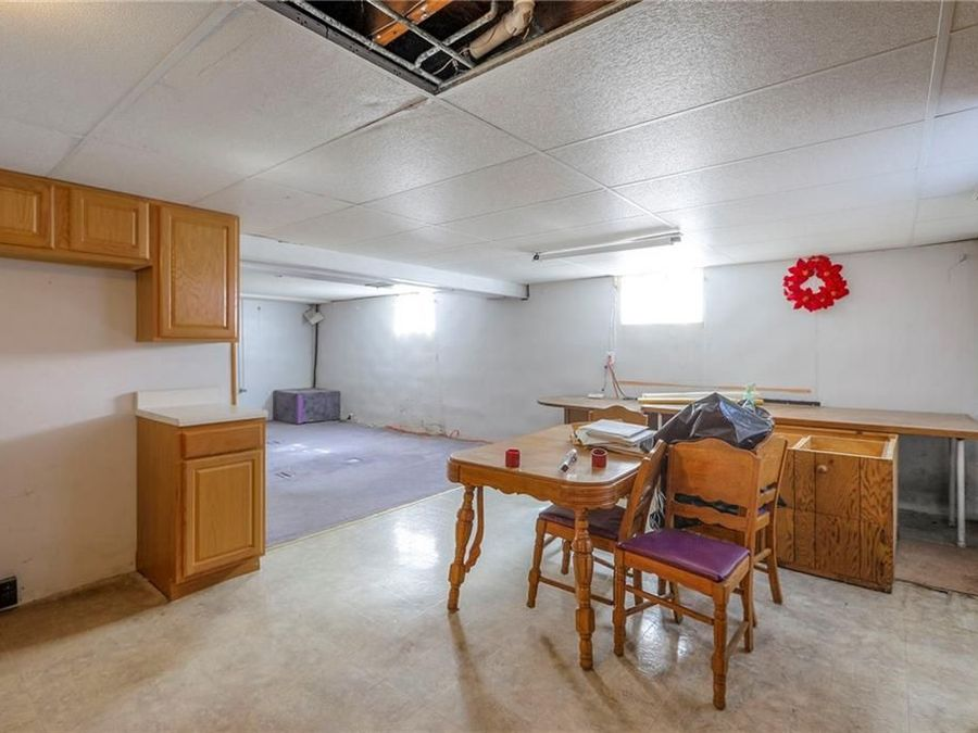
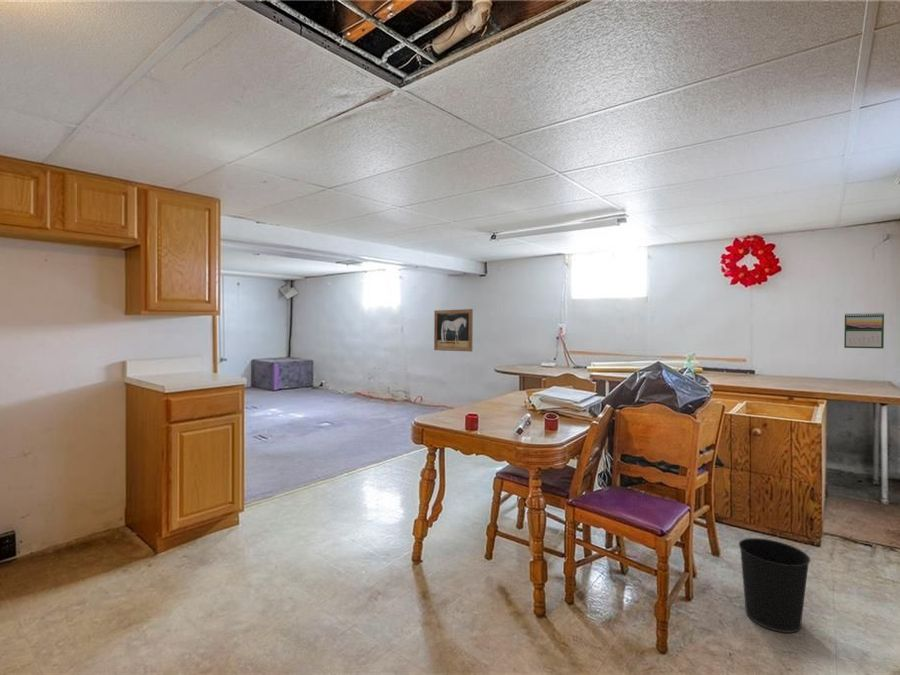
+ calendar [843,311,885,349]
+ wastebasket [738,537,812,634]
+ wall art [433,308,474,353]
